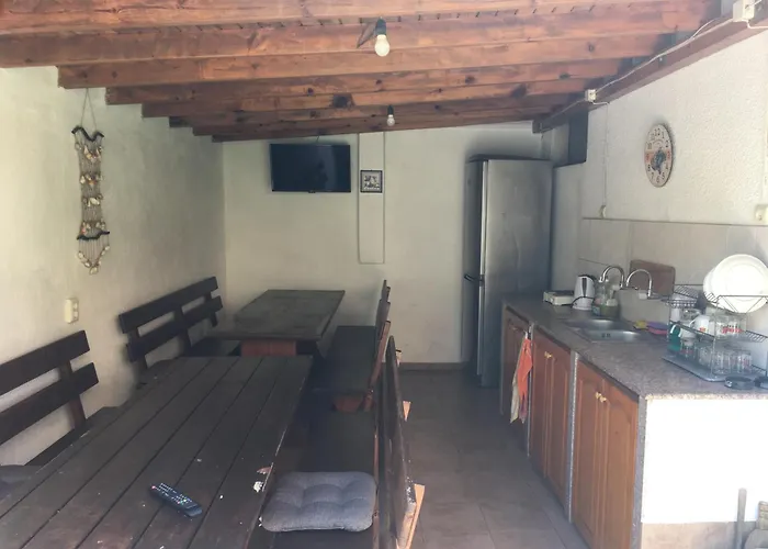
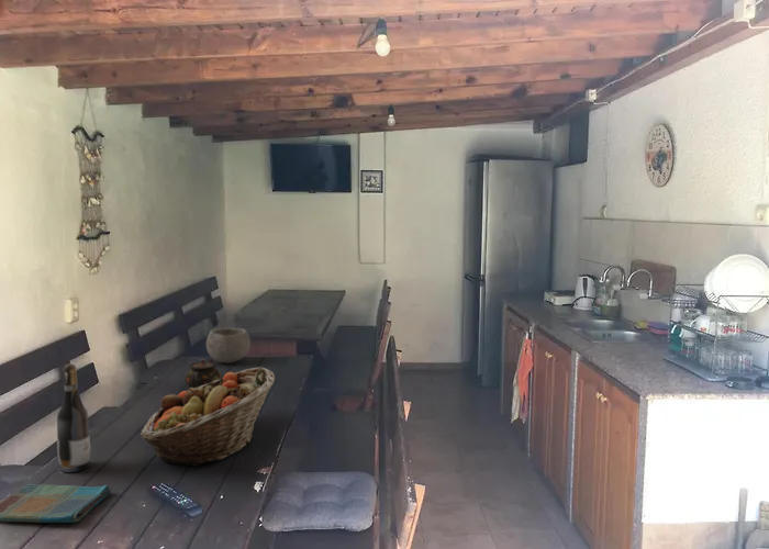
+ wine bottle [56,362,91,473]
+ fruit basket [140,366,276,468]
+ bowl [205,327,252,365]
+ teapot [183,358,223,389]
+ dish towel [0,483,112,524]
